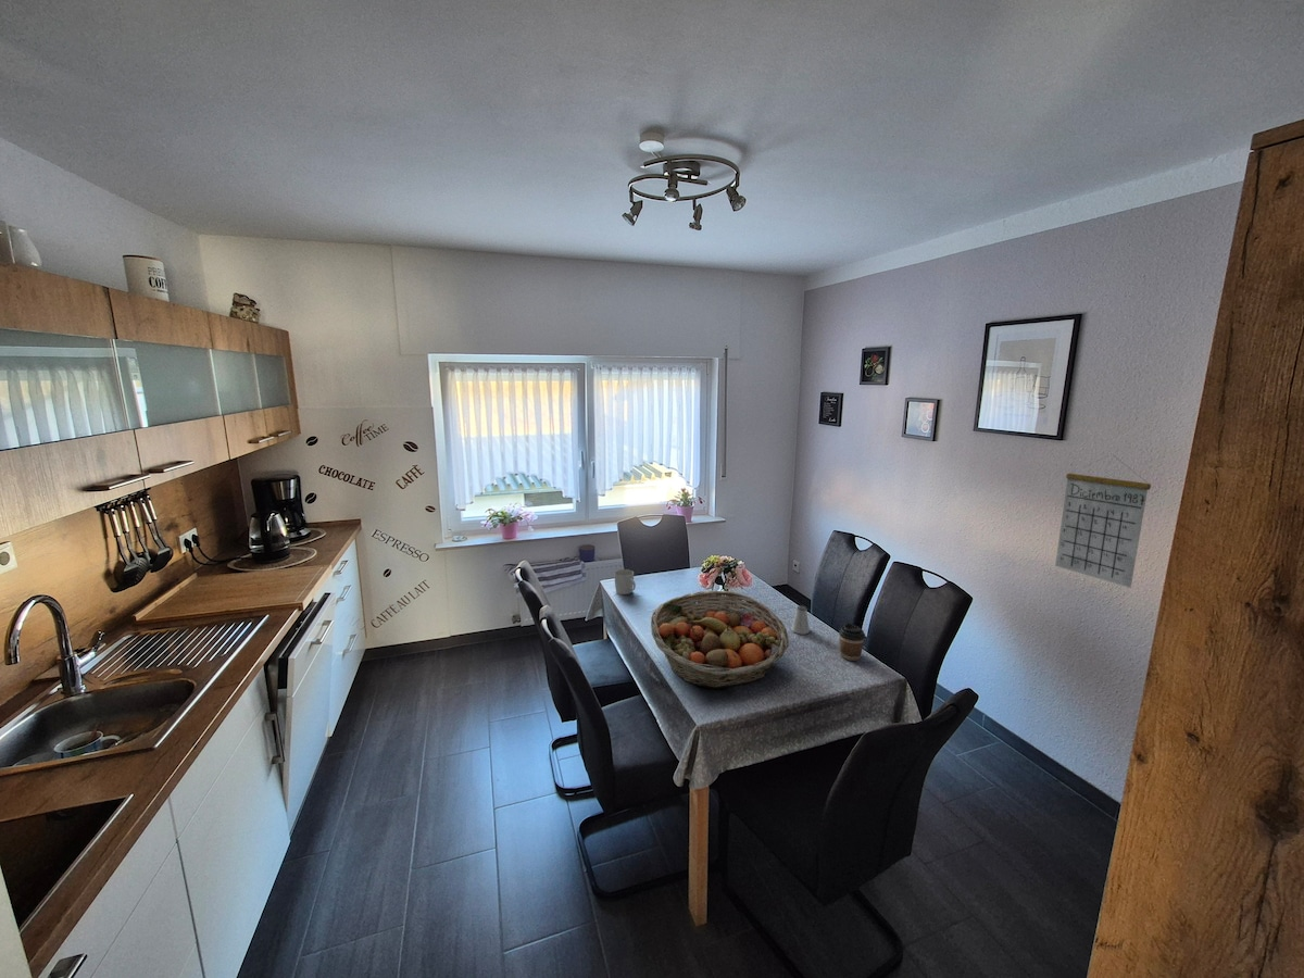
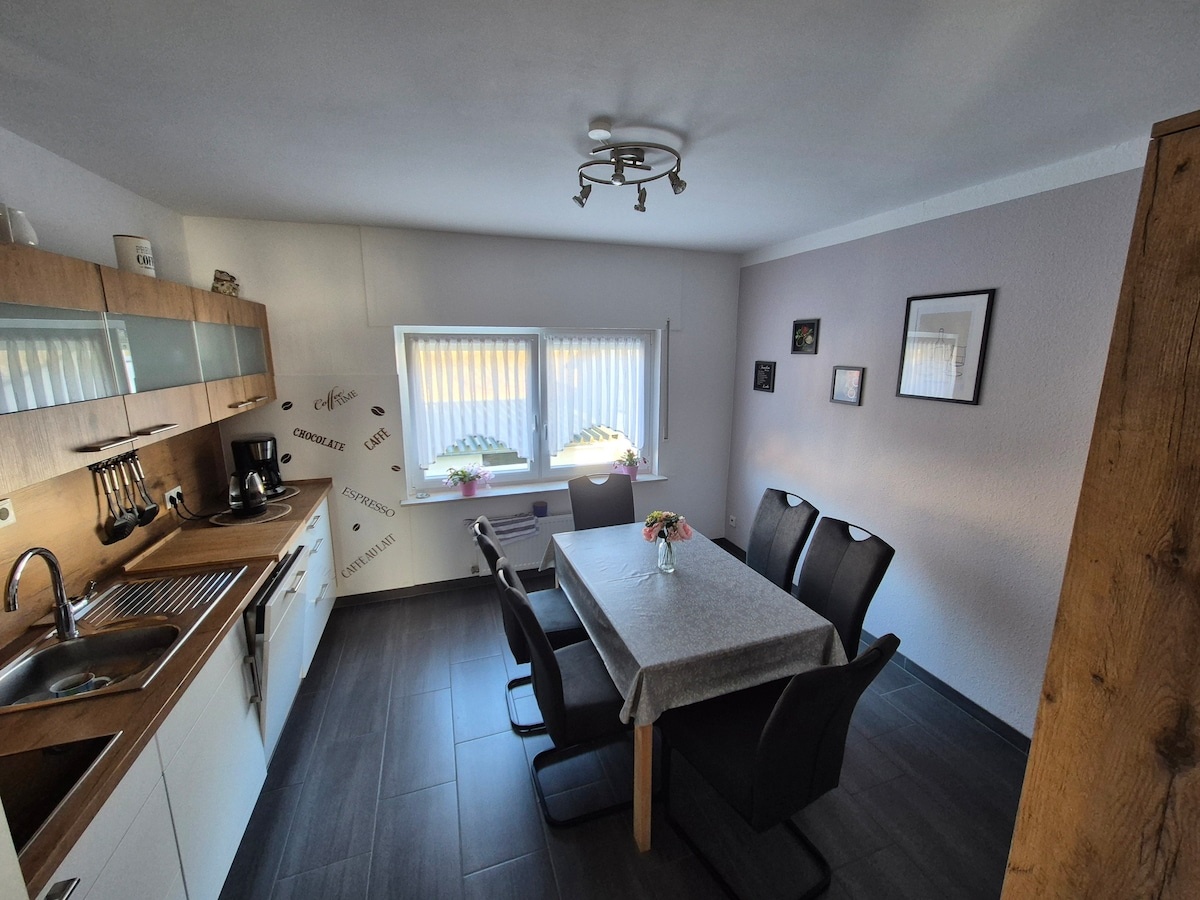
- coffee cup [838,622,866,662]
- mug [614,568,637,595]
- fruit basket [650,590,790,690]
- saltshaker [790,605,811,636]
- calendar [1054,455,1152,589]
